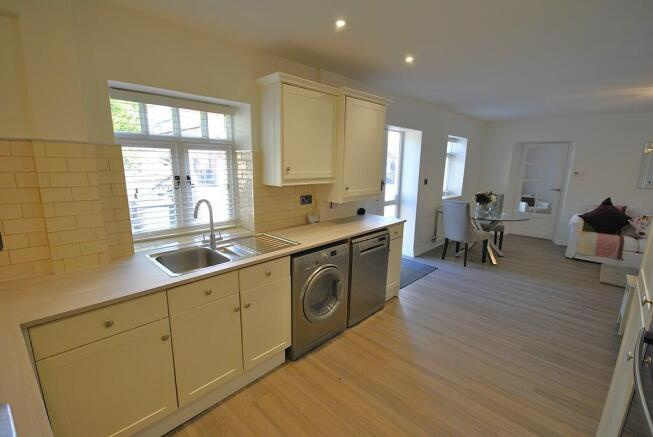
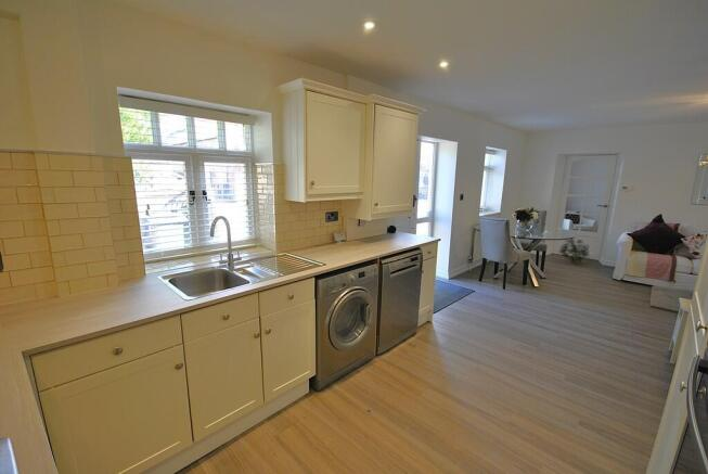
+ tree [557,239,591,265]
